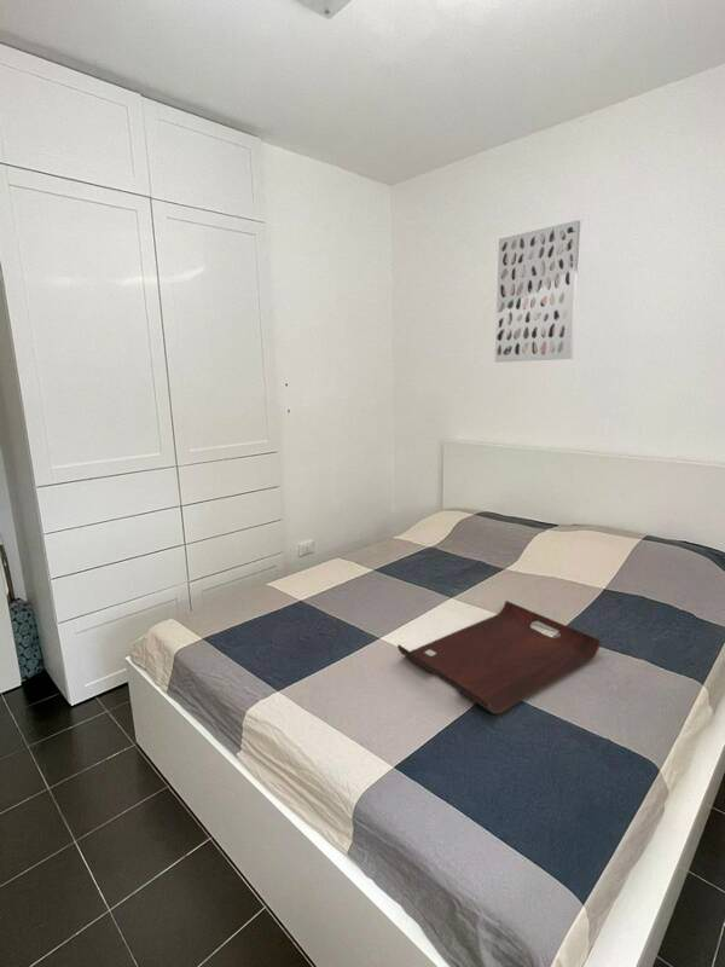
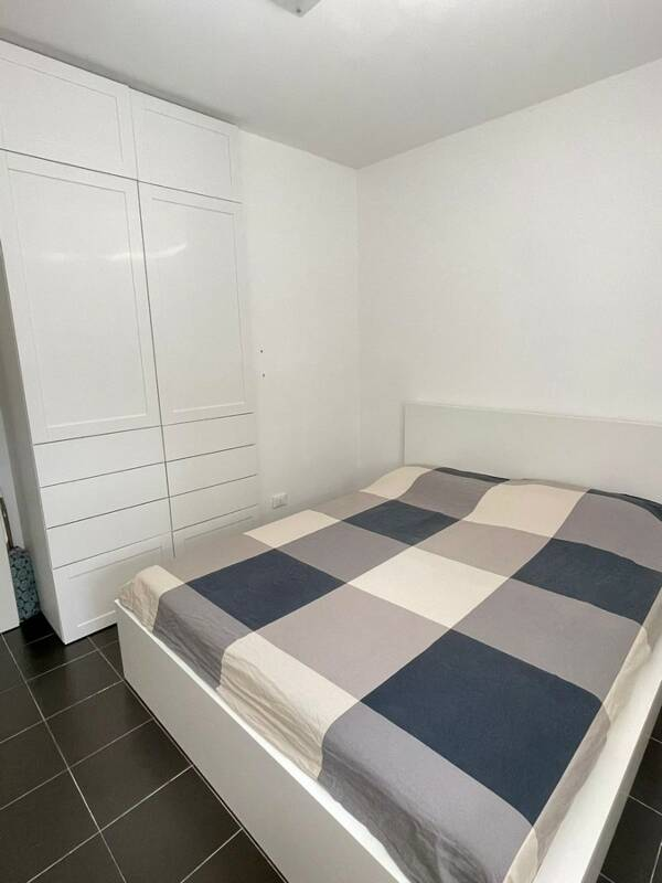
- wall art [494,219,581,364]
- serving tray [396,600,602,716]
